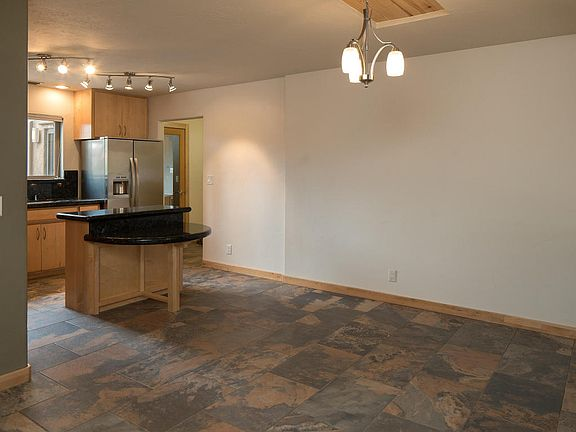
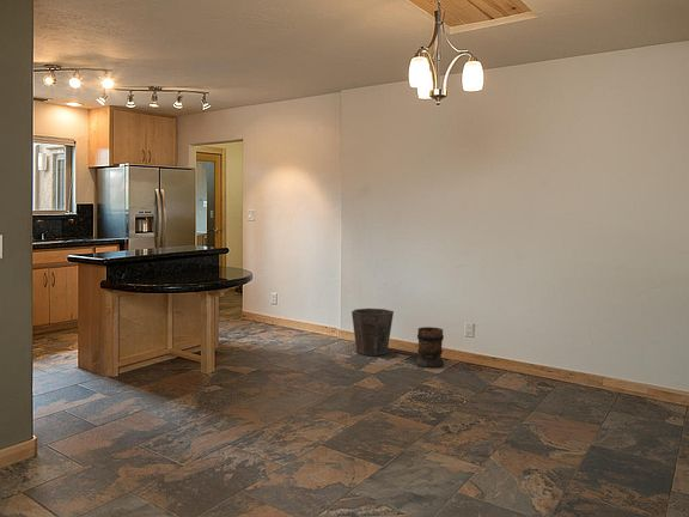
+ waste bin [350,308,395,357]
+ wooden barrel [415,326,445,369]
